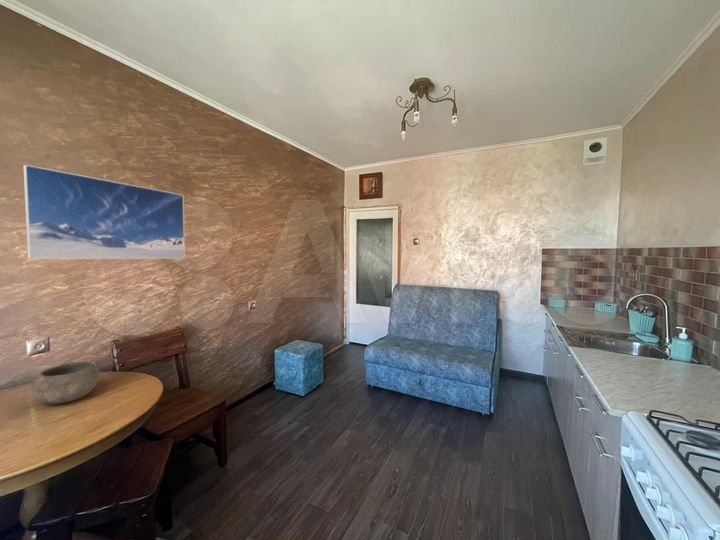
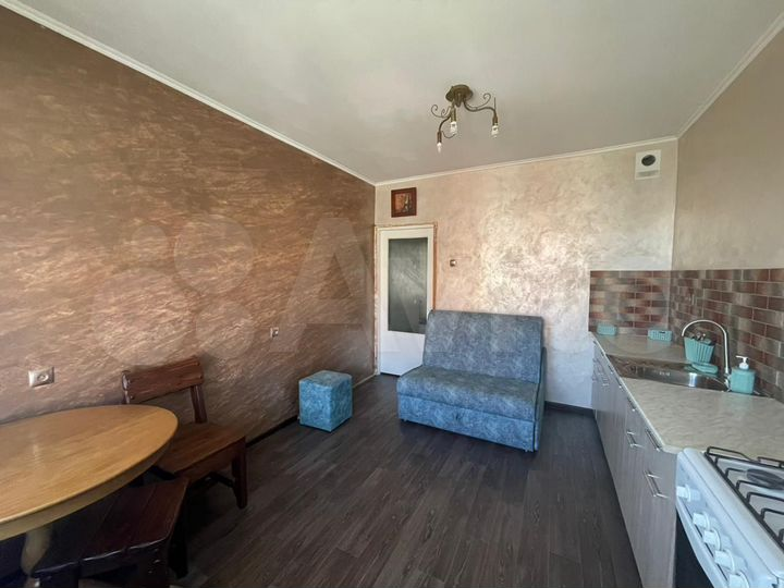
- bowl [31,361,100,405]
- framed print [22,164,186,260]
